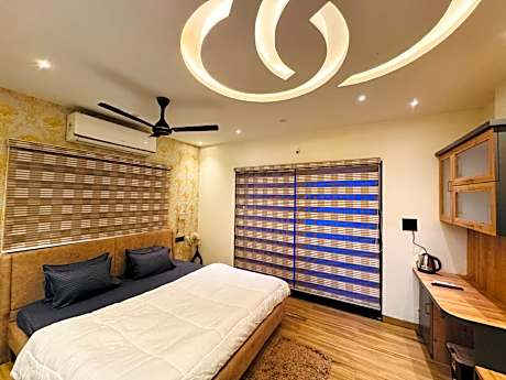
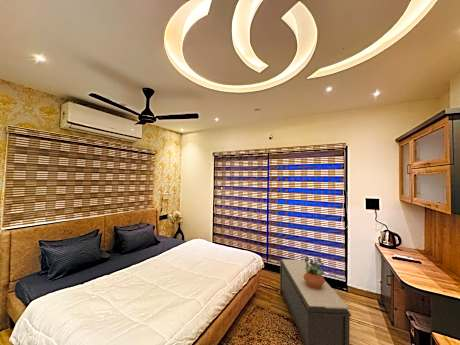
+ potted plant [303,256,326,289]
+ bench [279,258,352,345]
